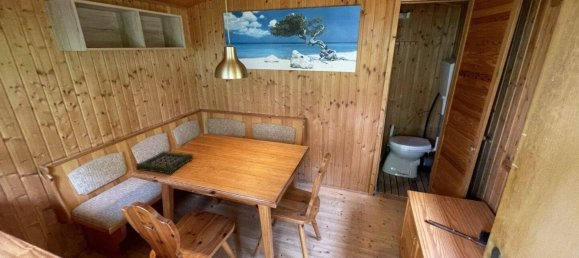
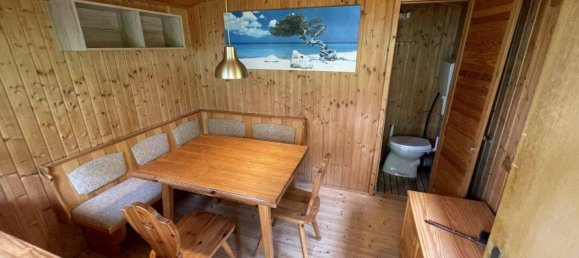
- plant pot [135,150,195,175]
